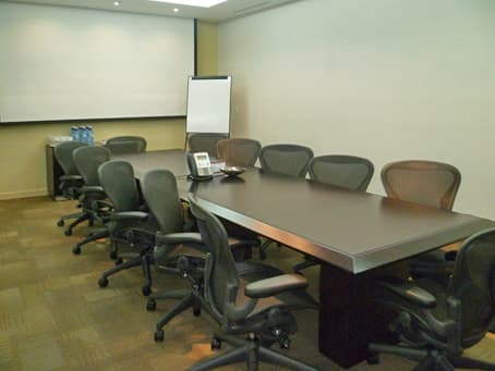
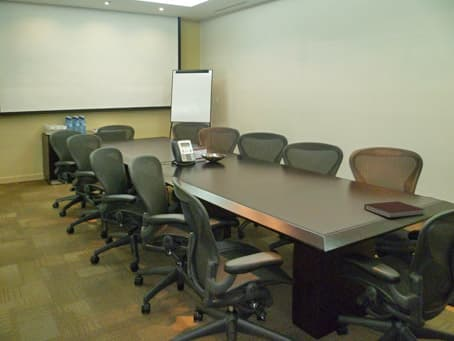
+ notebook [363,200,425,219]
